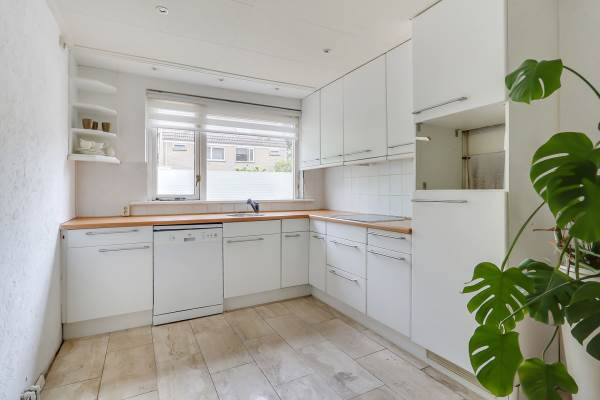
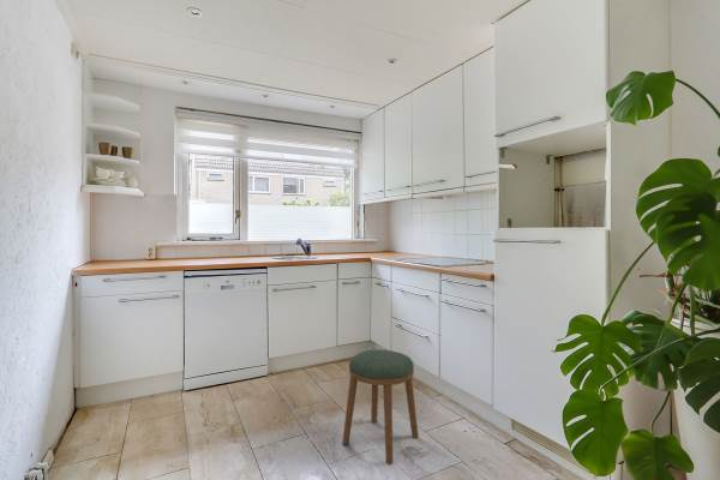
+ stool [341,348,420,466]
